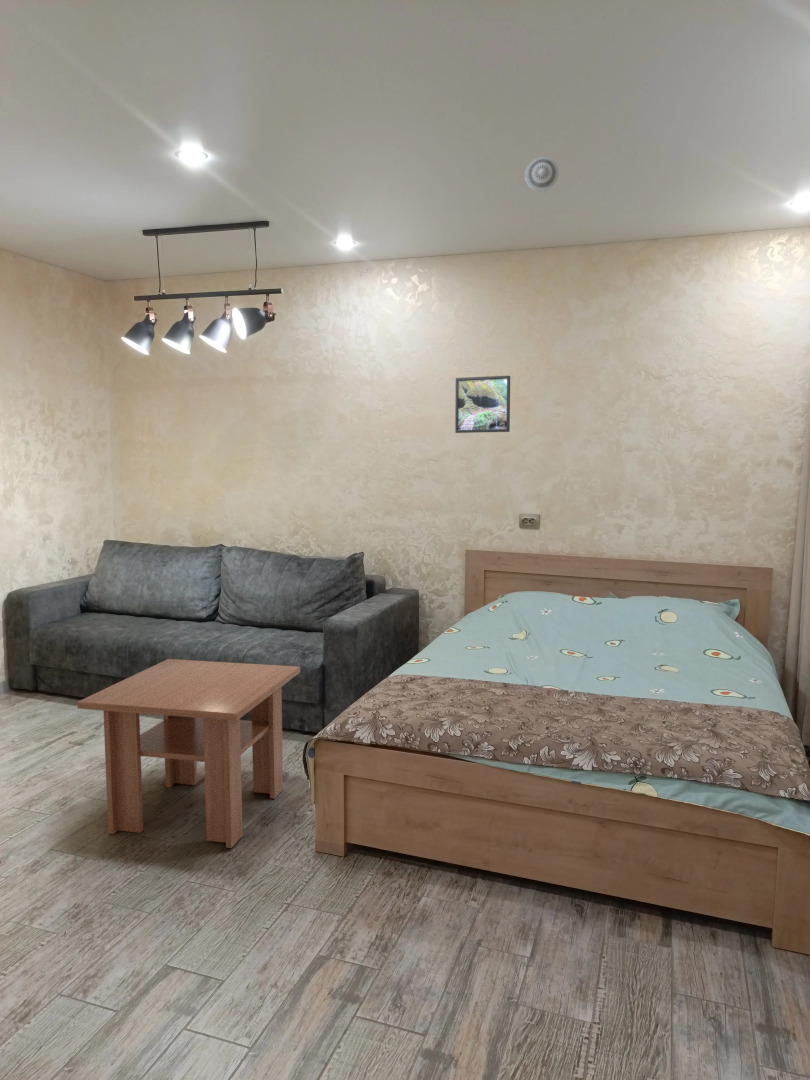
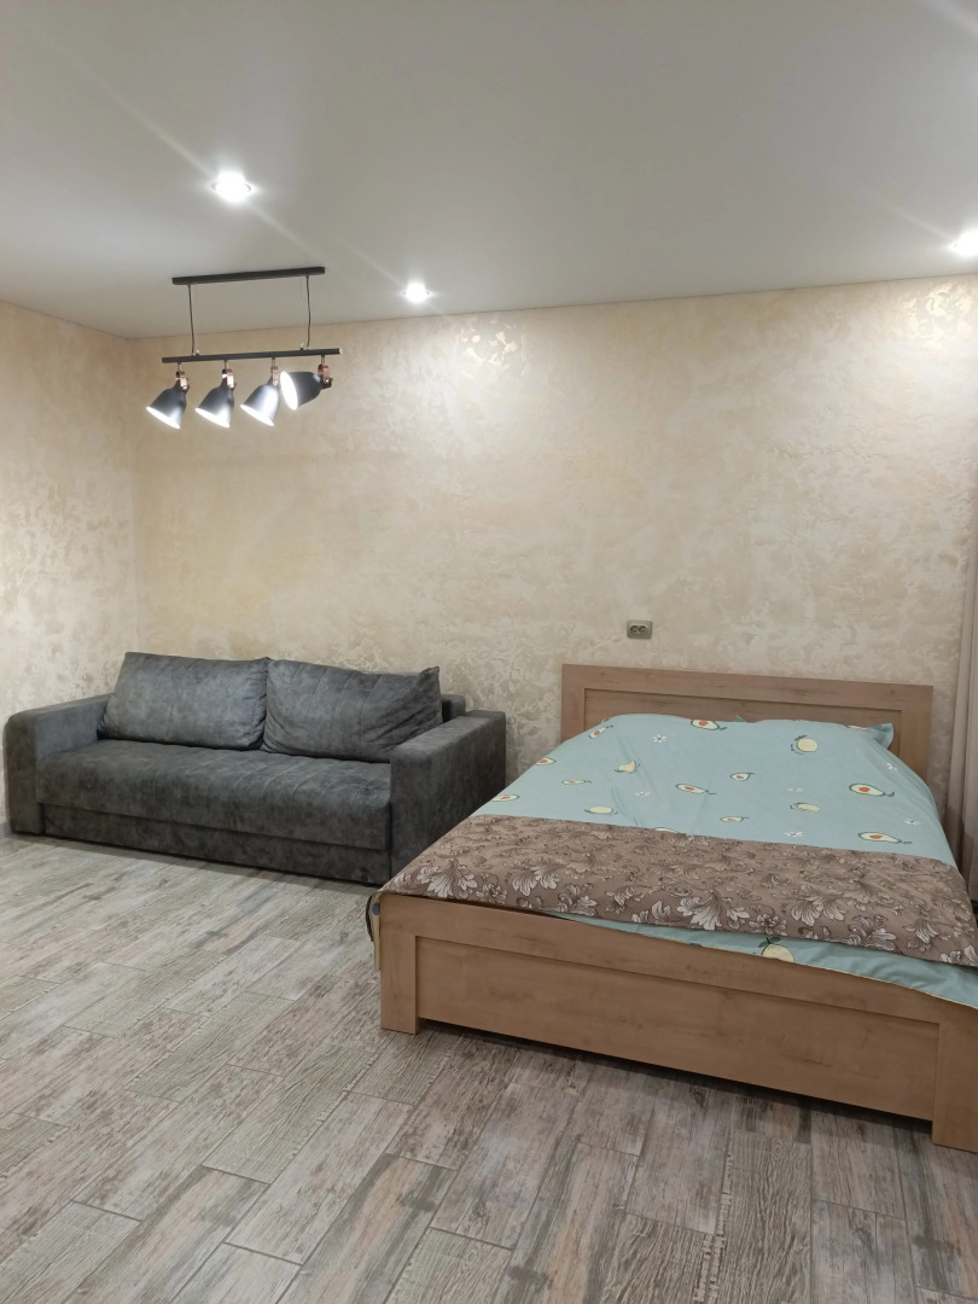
- smoke detector [524,155,560,192]
- coffee table [76,658,301,849]
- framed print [454,375,511,434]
